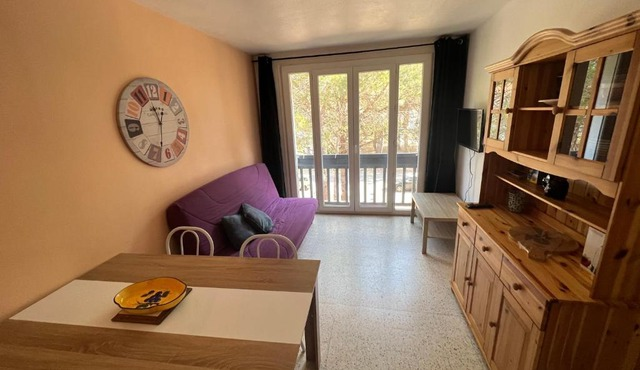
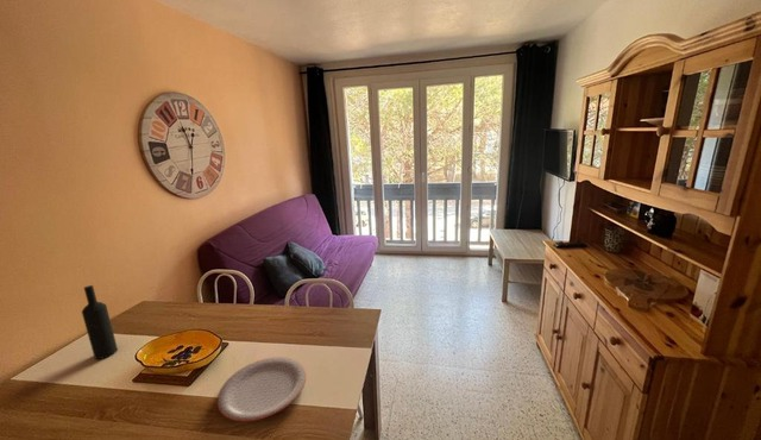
+ wine bottle [81,284,119,360]
+ plate [216,356,307,422]
